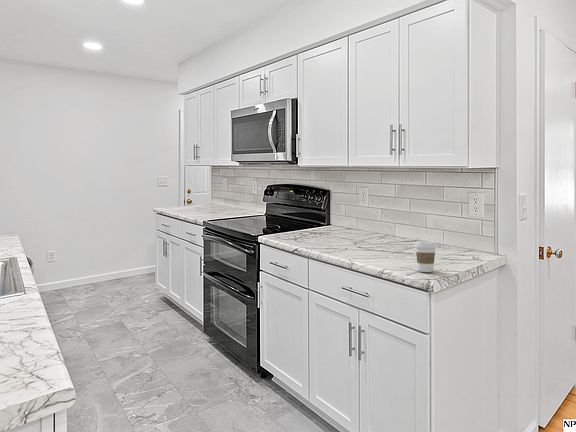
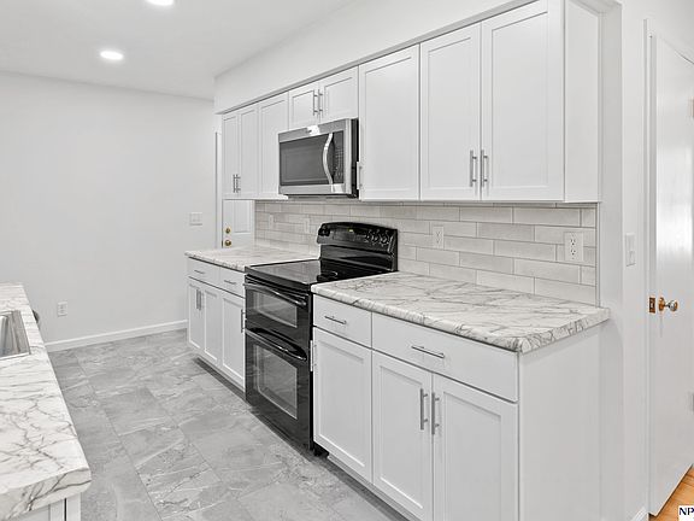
- coffee cup [413,240,438,273]
